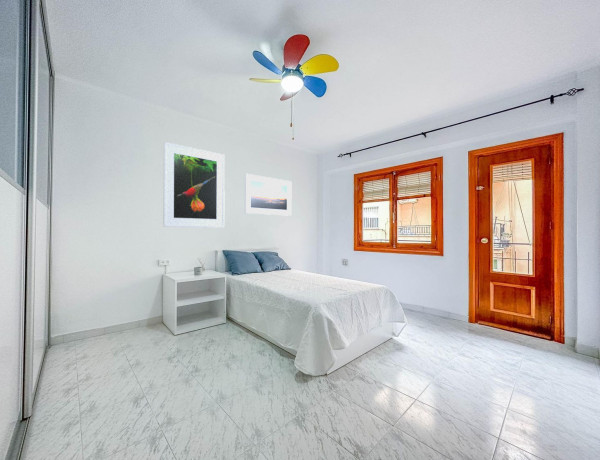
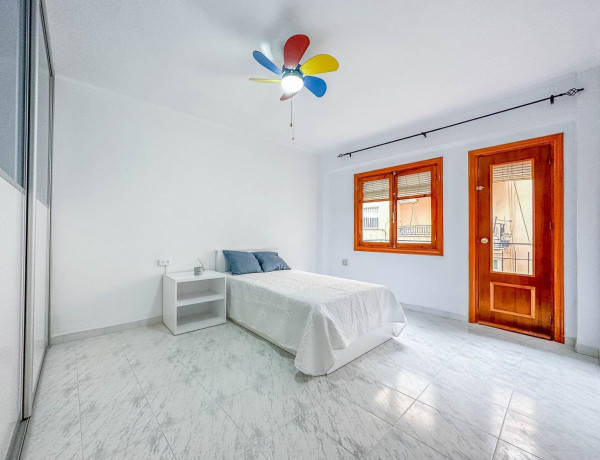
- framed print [162,141,226,228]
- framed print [244,173,292,217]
